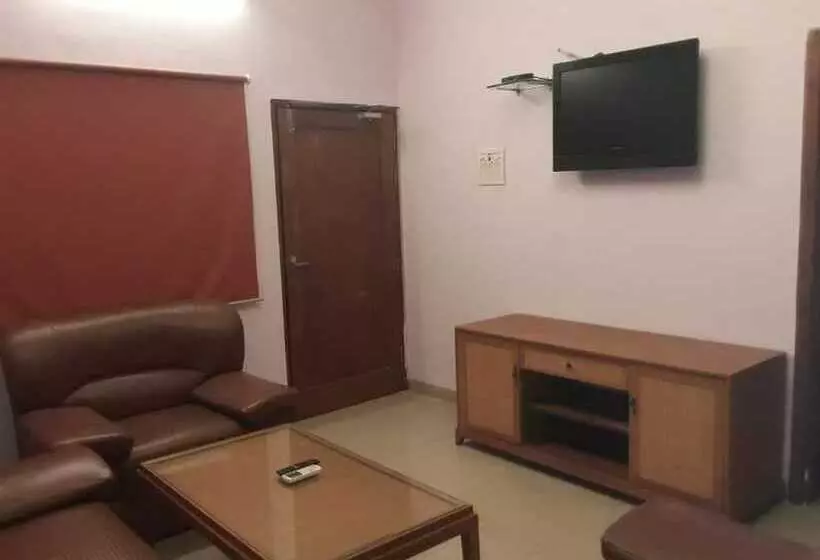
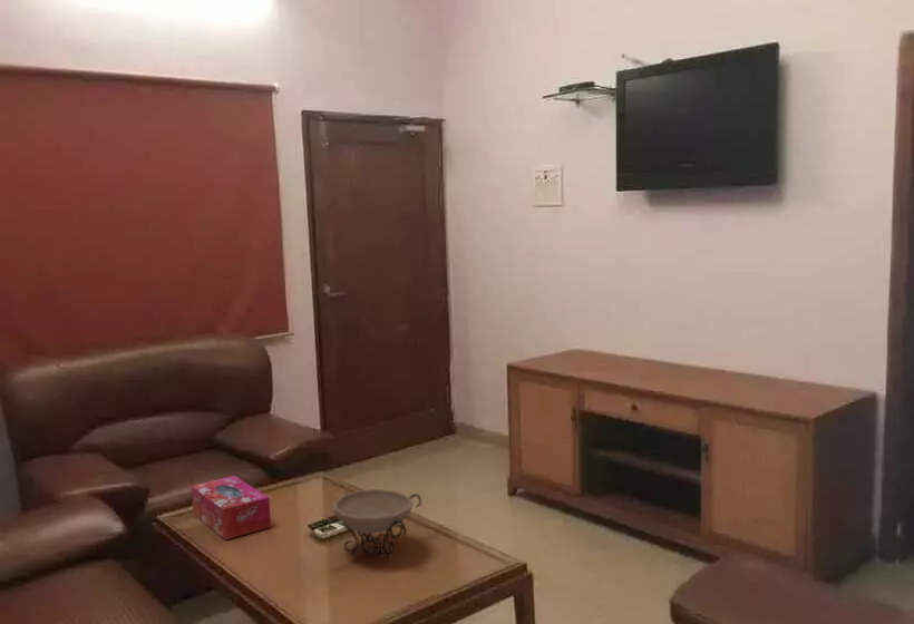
+ tissue box [191,475,272,542]
+ decorative bowl [320,488,422,559]
